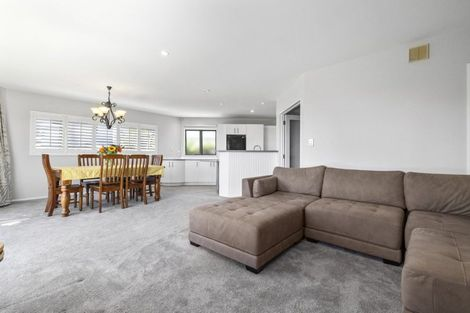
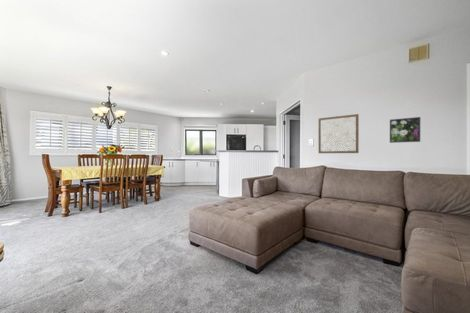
+ wall art [318,113,360,154]
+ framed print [389,116,421,144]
